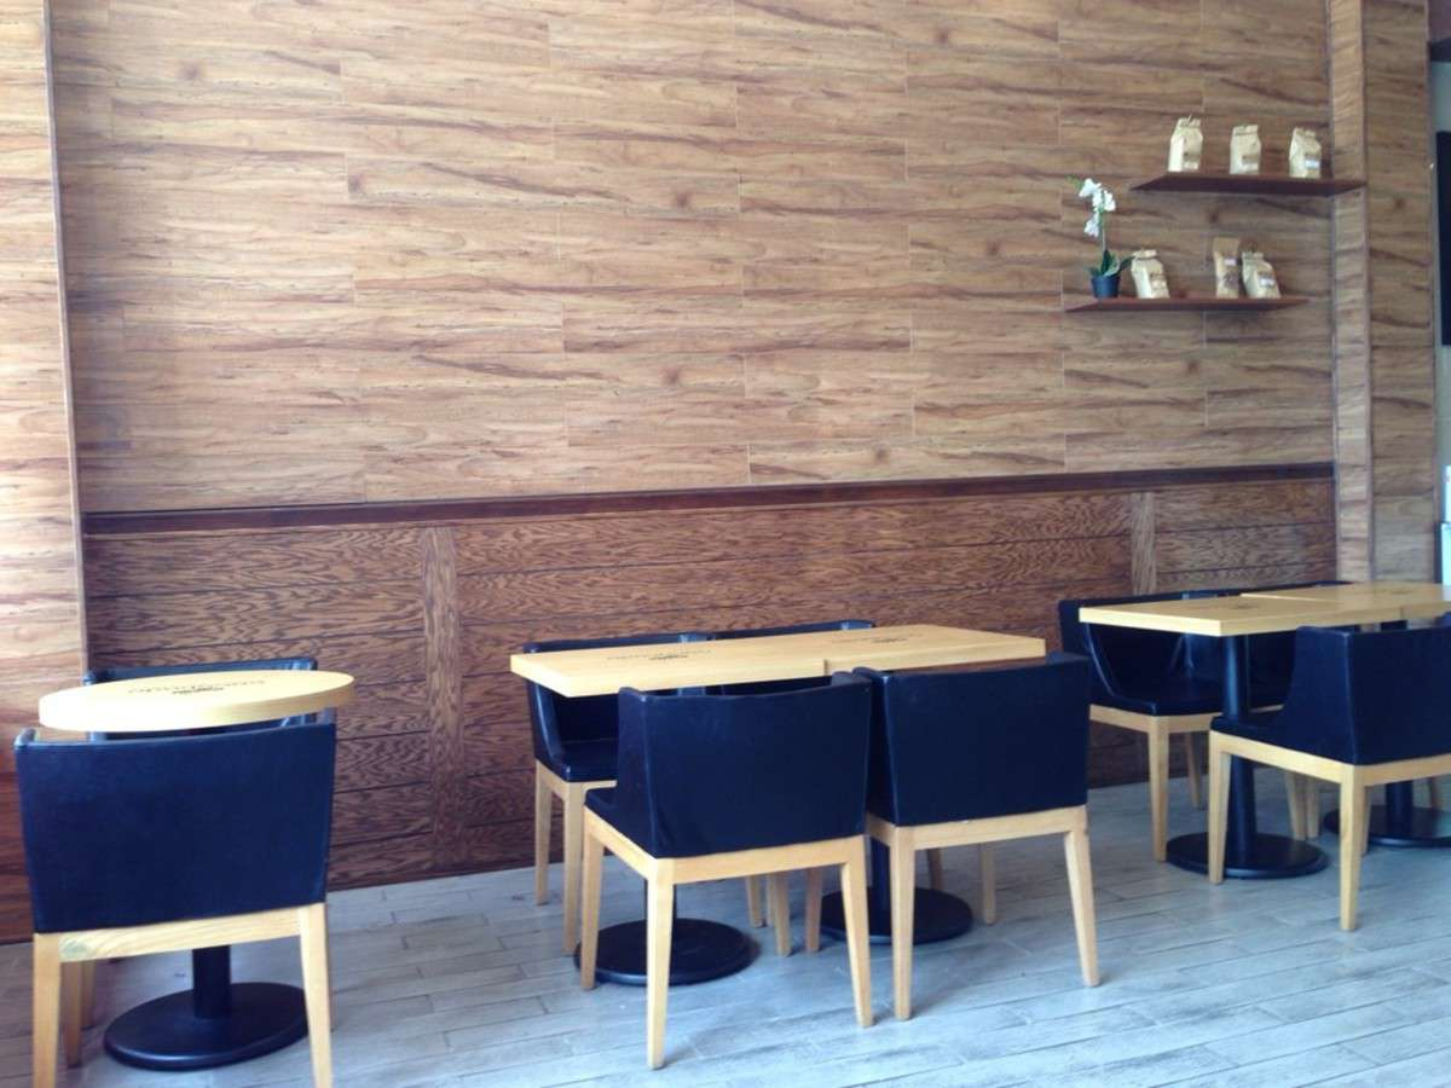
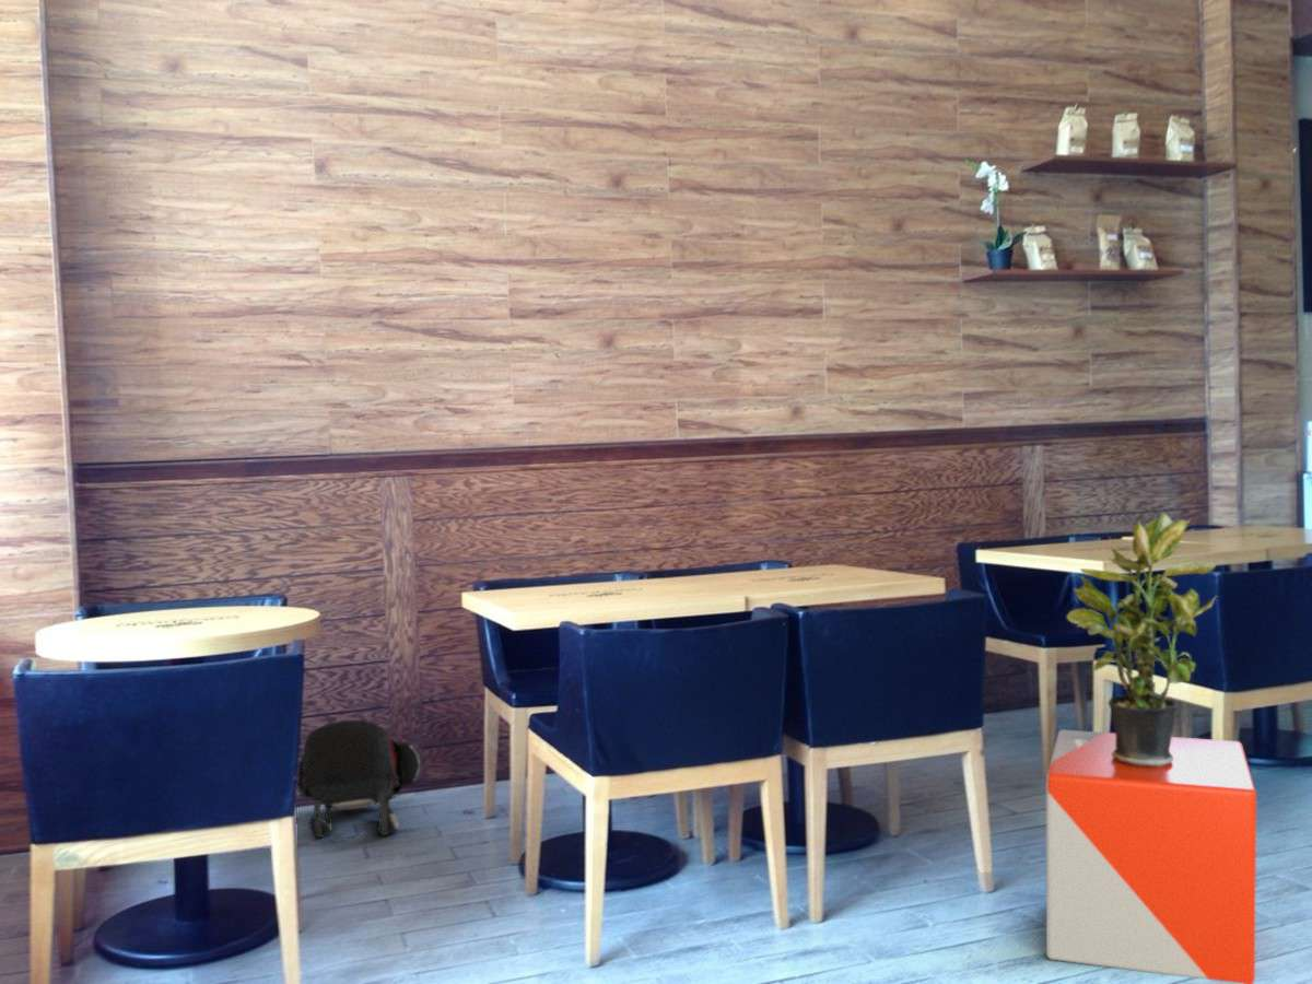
+ stool [1045,728,1257,984]
+ backpack [296,719,423,839]
+ potted plant [1066,512,1218,766]
